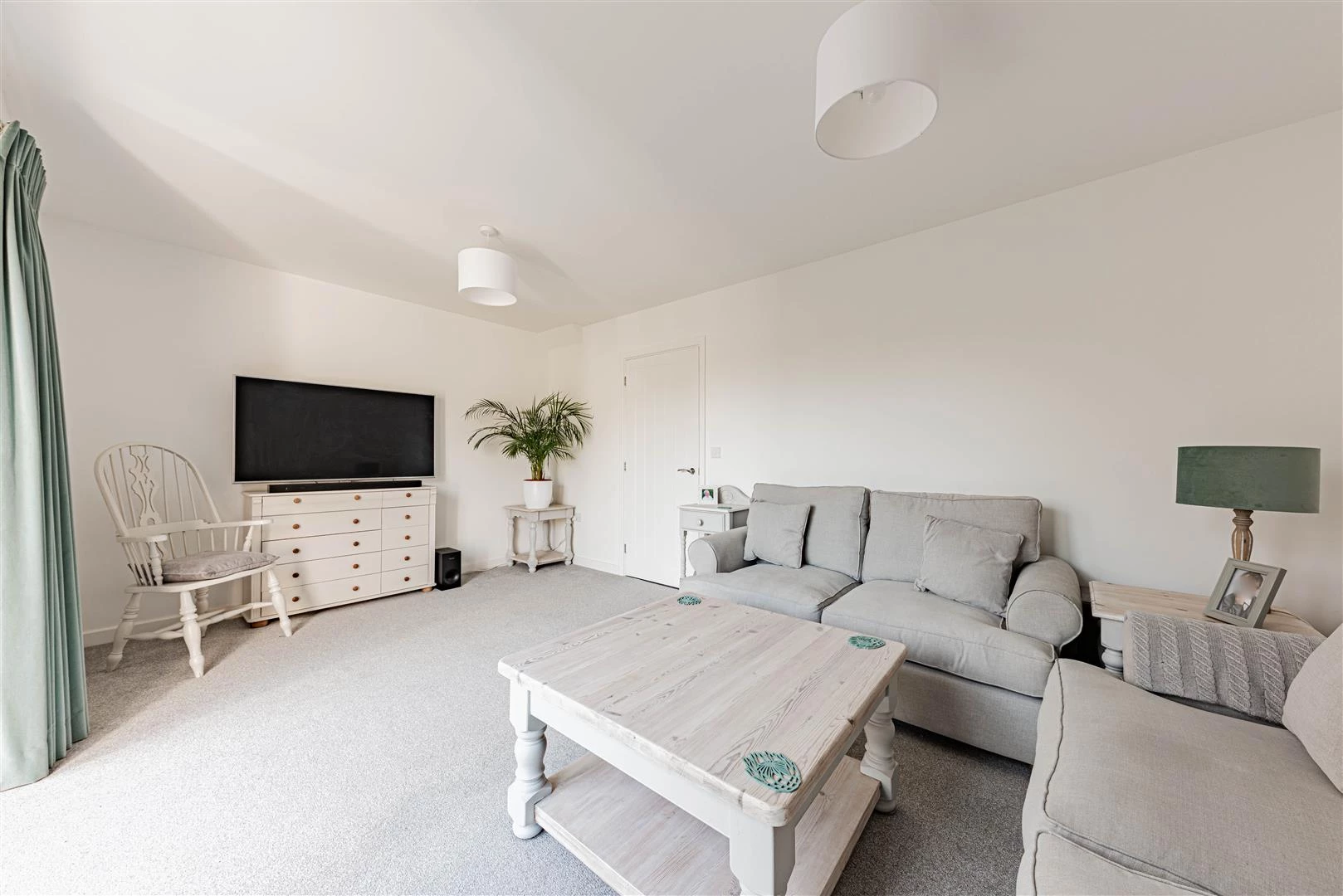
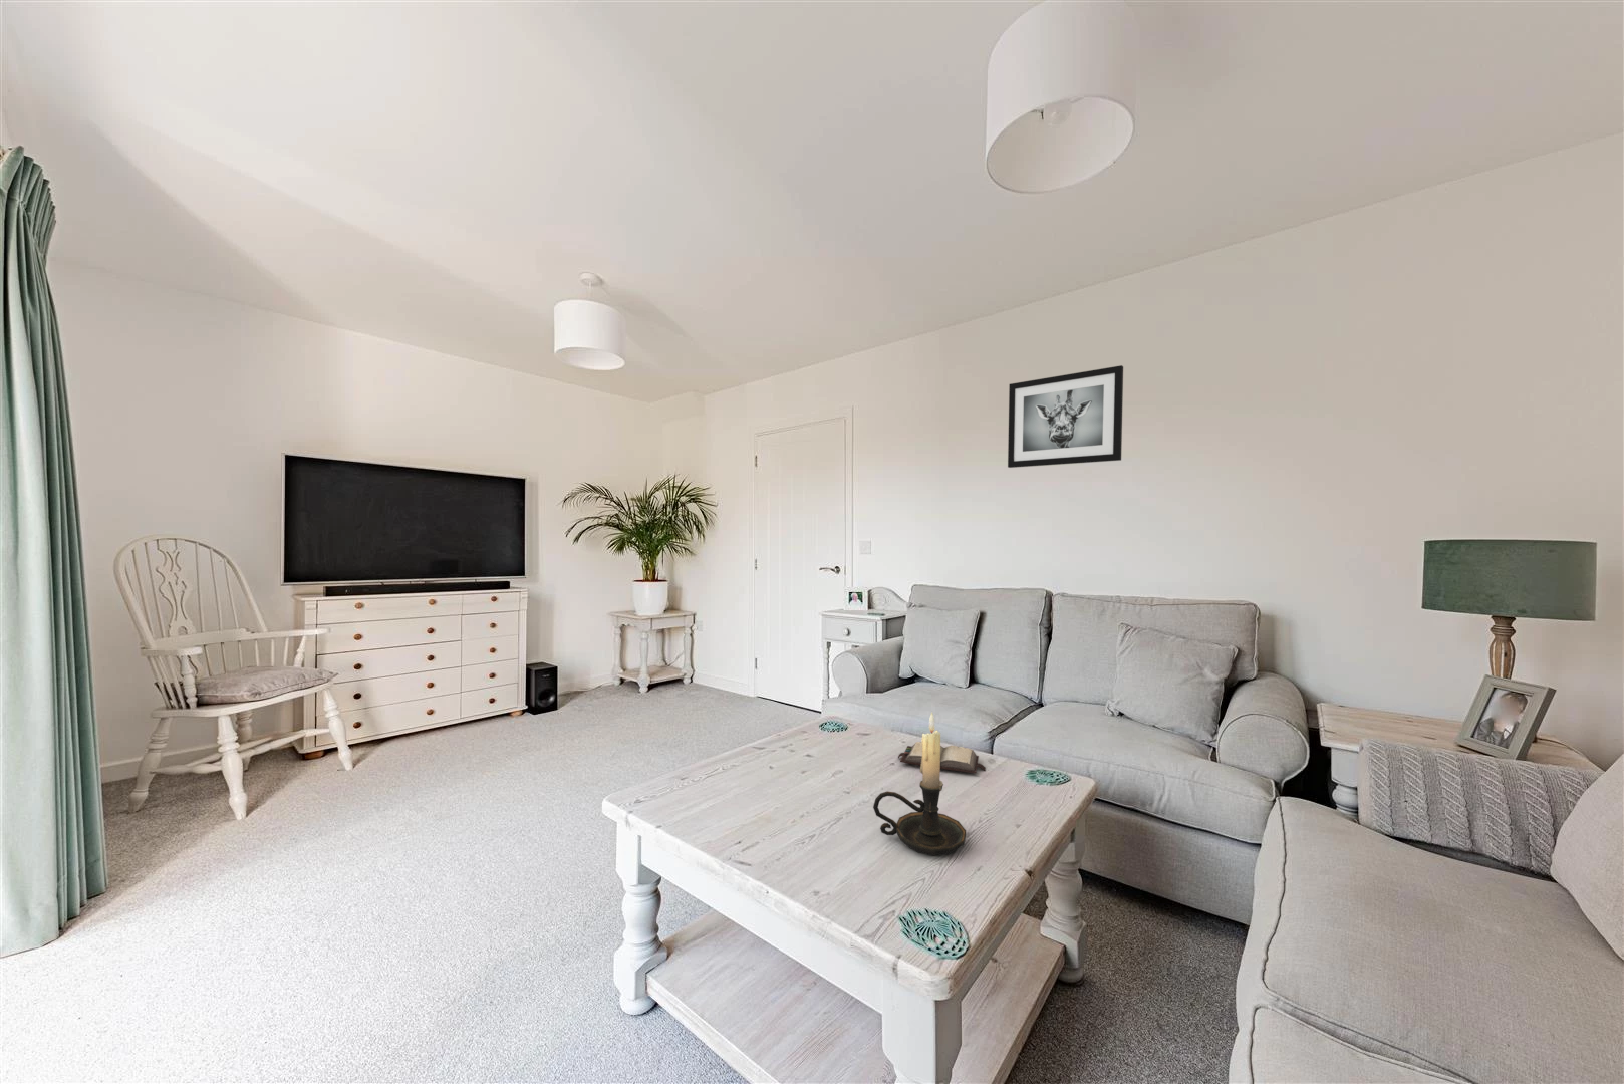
+ candle holder [872,710,966,858]
+ hardback book [897,740,987,774]
+ wall art [1007,364,1125,468]
